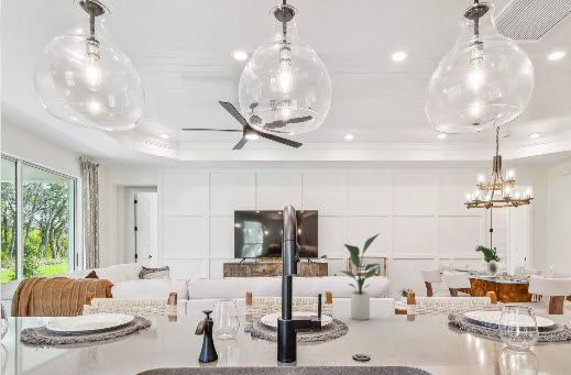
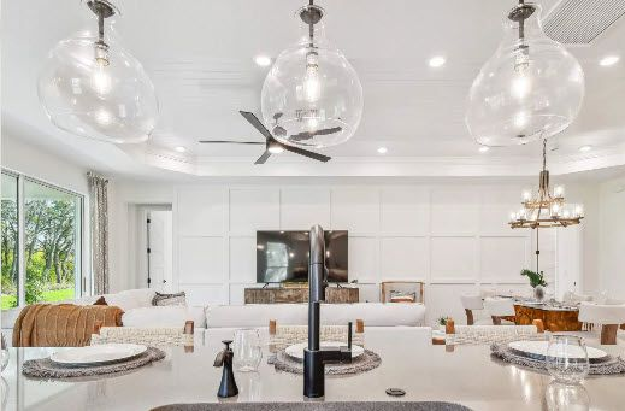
- potted plant [339,232,382,321]
